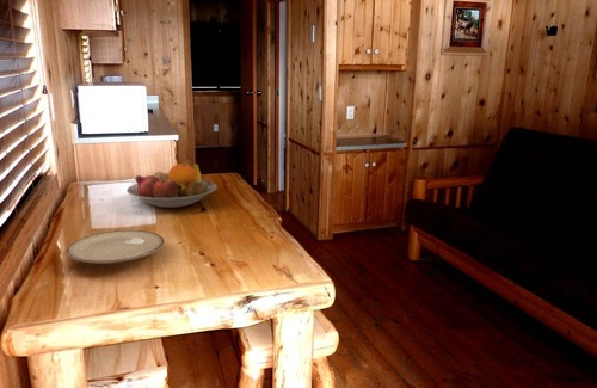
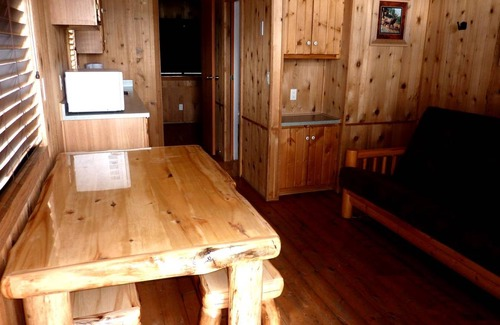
- fruit bowl [125,161,219,209]
- plate [64,229,166,265]
